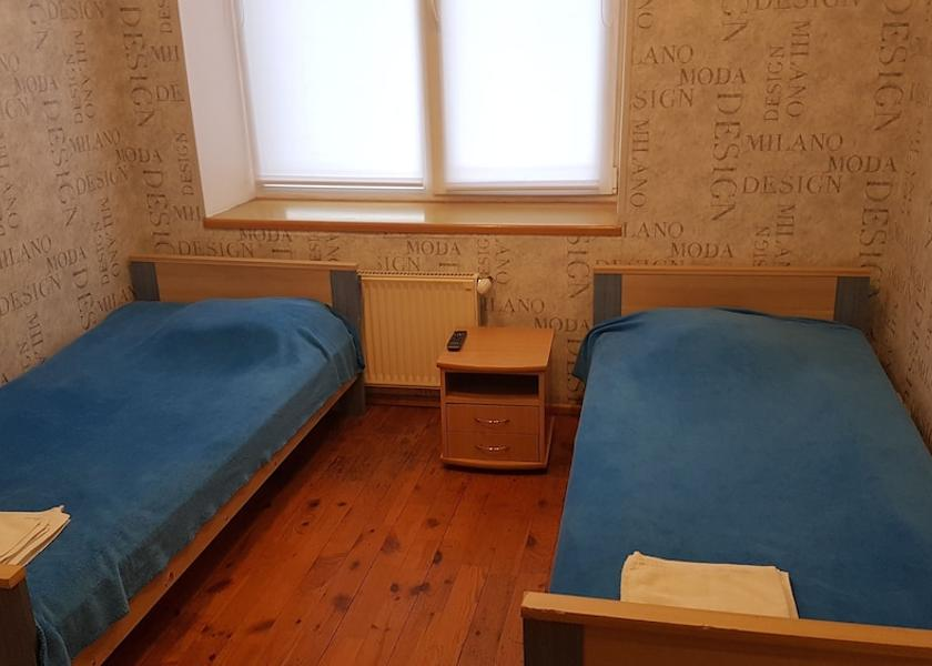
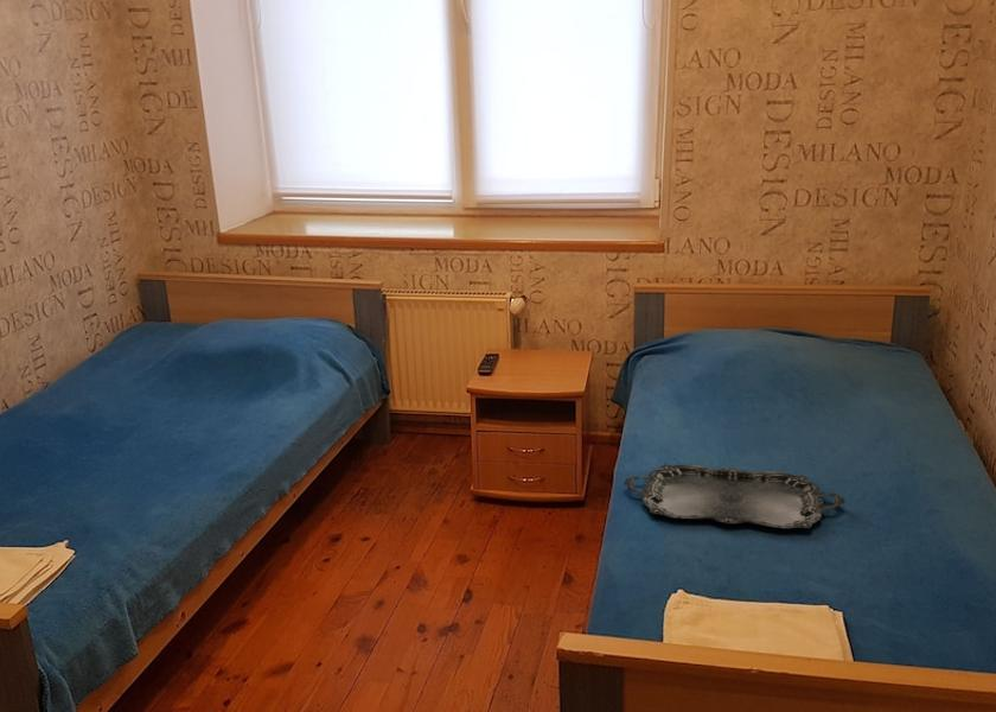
+ serving tray [624,463,847,529]
